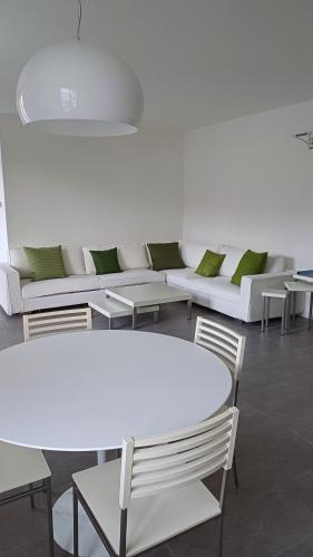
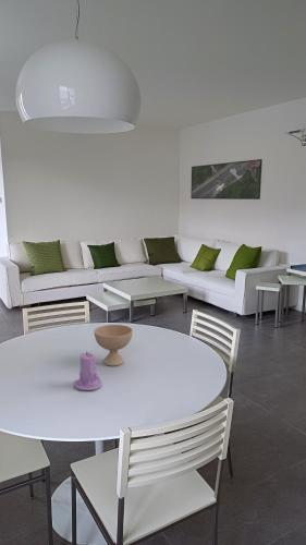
+ candle [73,351,102,391]
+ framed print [189,158,264,201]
+ bowl [93,324,134,367]
